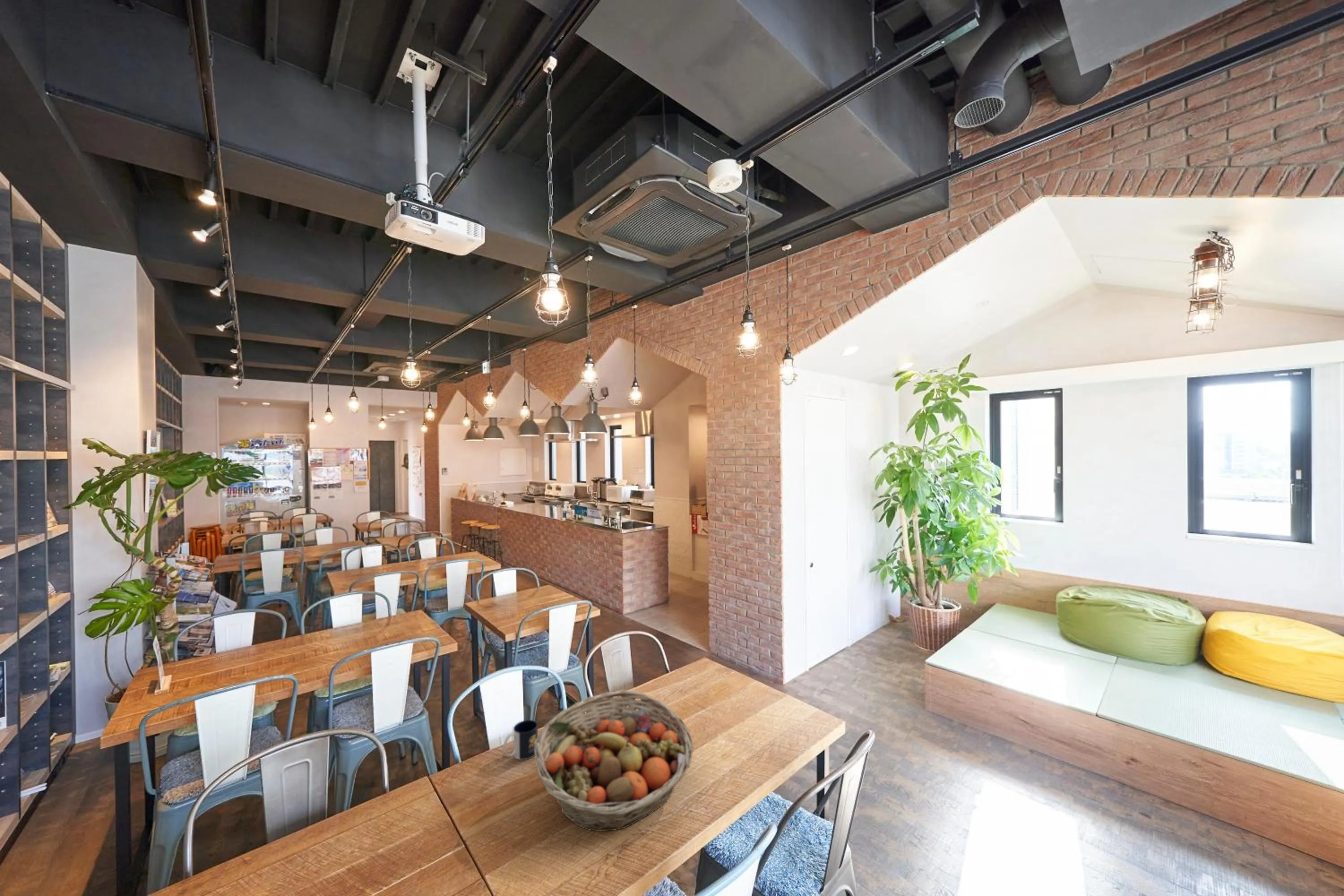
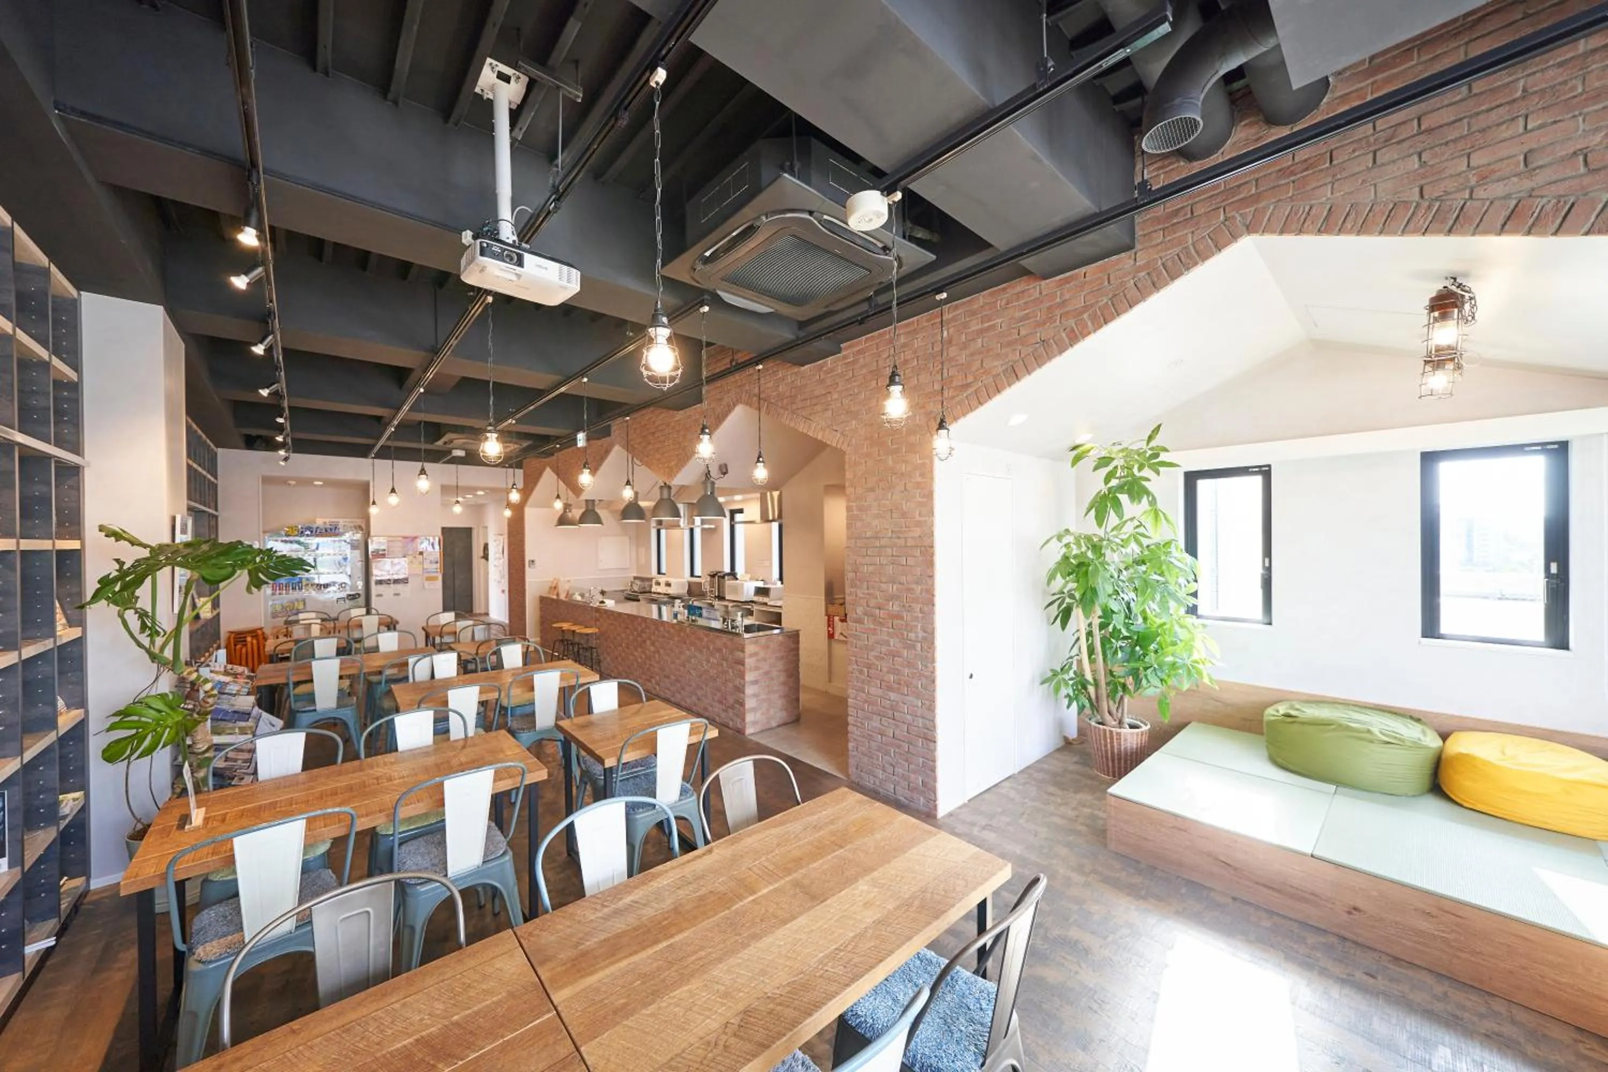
- mug [503,719,538,760]
- fruit basket [534,690,694,831]
